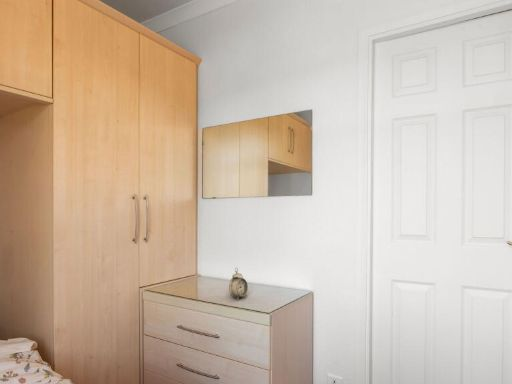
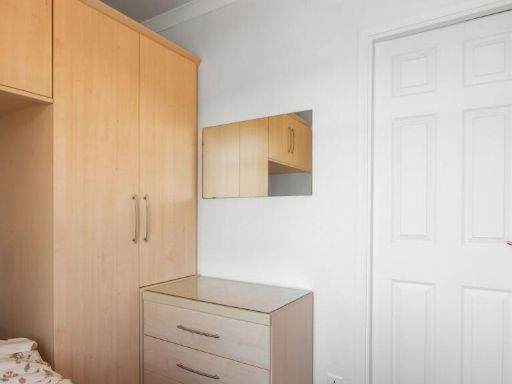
- alarm clock [228,267,249,301]
